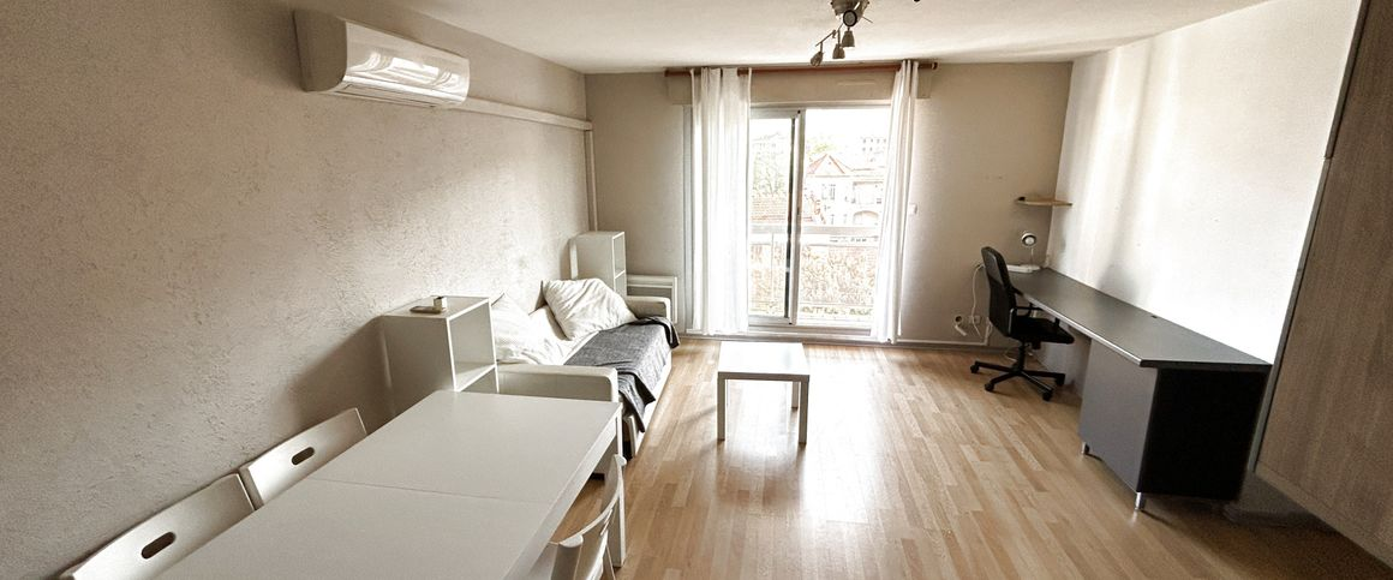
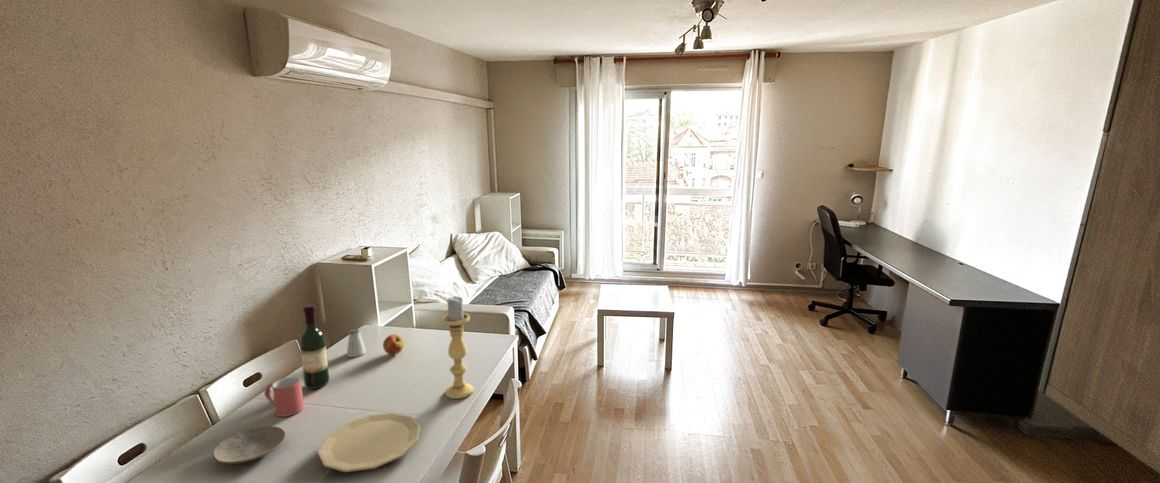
+ saltshaker [346,328,367,358]
+ wine bottle [299,304,330,390]
+ apple [382,333,405,356]
+ plate [211,425,286,465]
+ plate [317,412,422,473]
+ candle holder [441,296,474,400]
+ mug [263,376,305,417]
